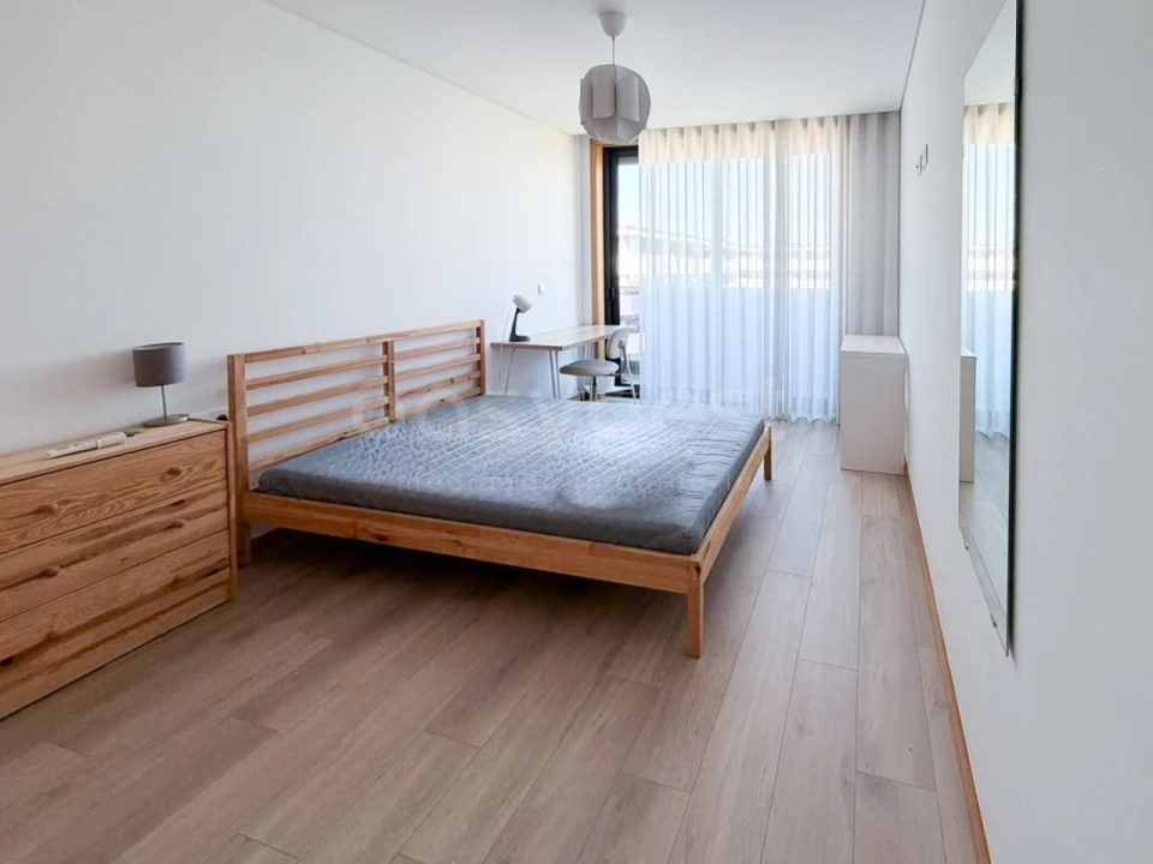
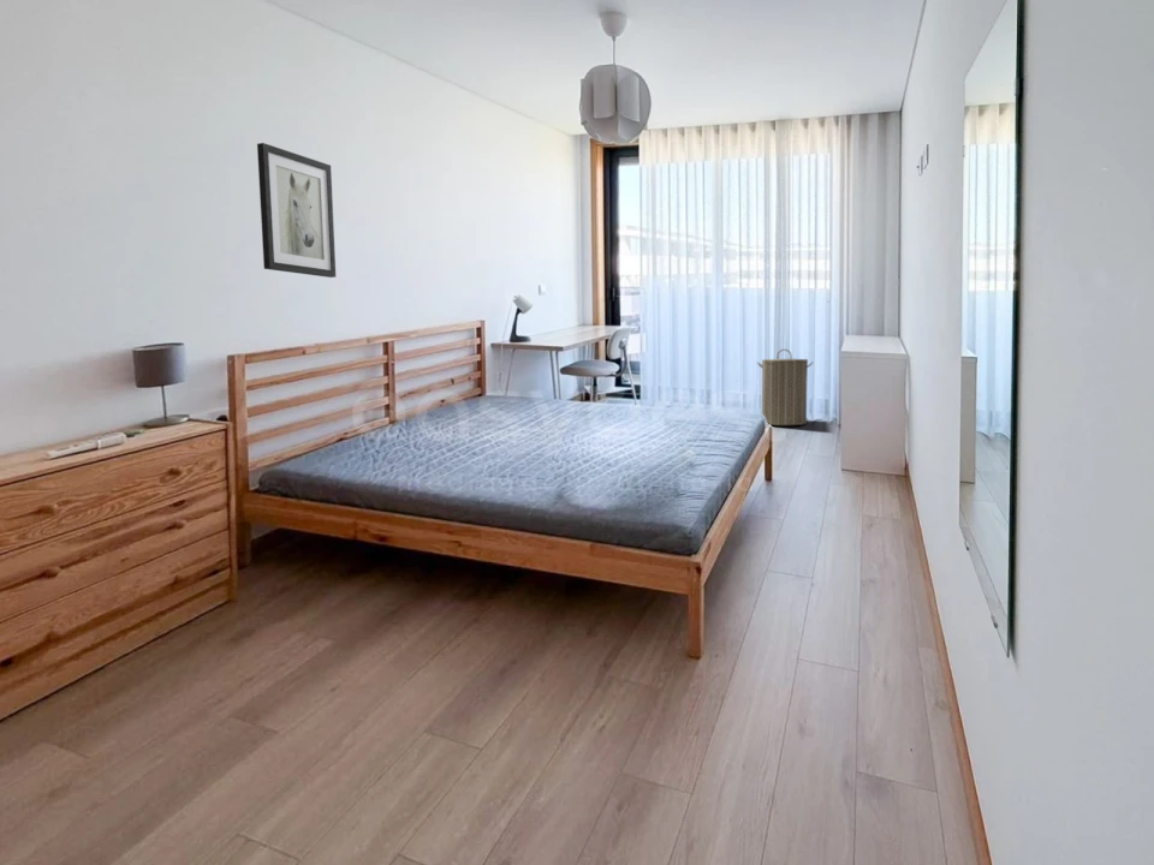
+ laundry hamper [756,348,815,426]
+ wall art [256,142,337,279]
